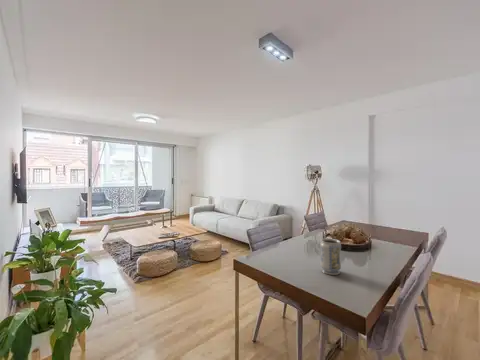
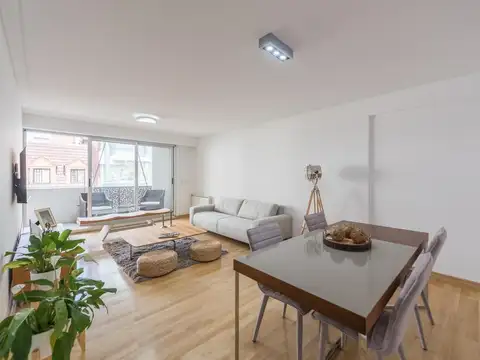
- vase [319,237,342,276]
